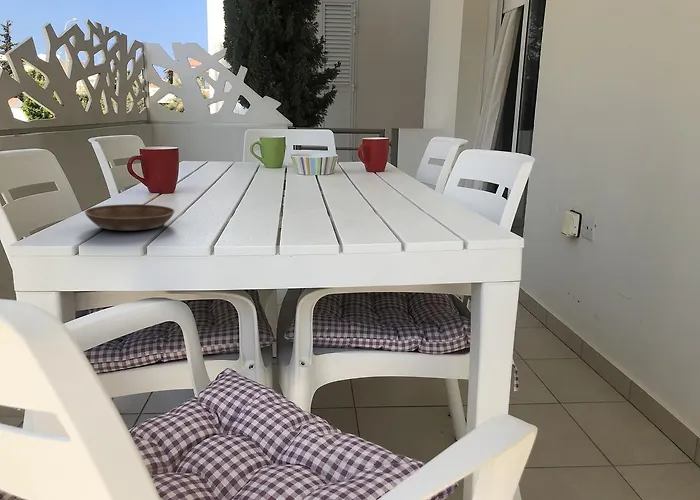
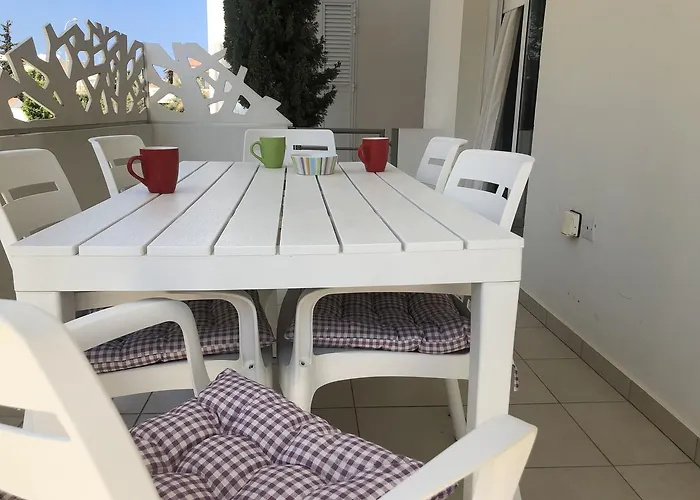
- saucer [83,203,176,232]
